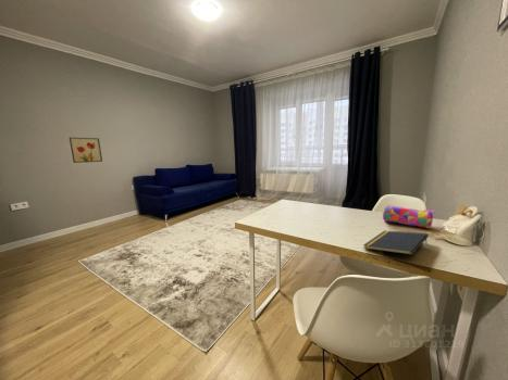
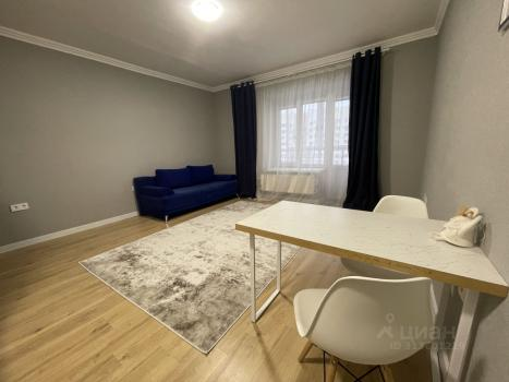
- wall art [69,137,103,164]
- notepad [362,230,430,256]
- pencil case [382,204,436,229]
